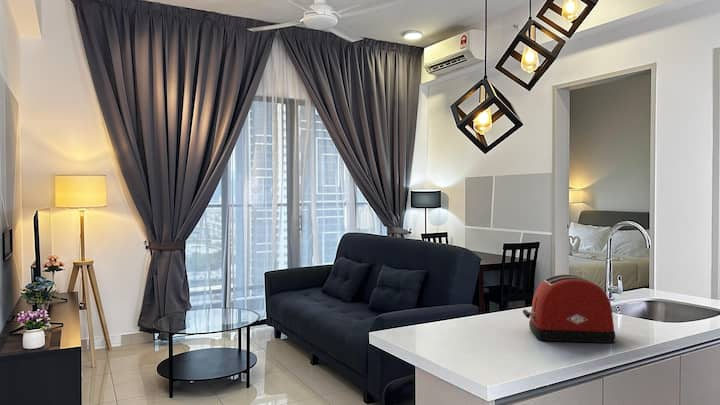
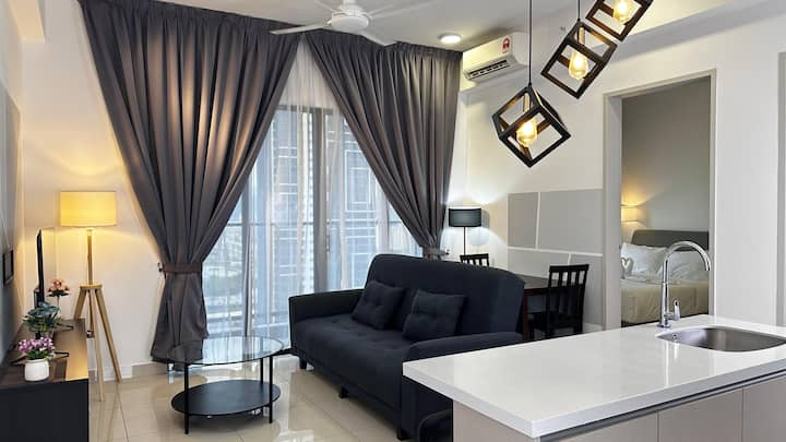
- toaster [522,273,616,344]
